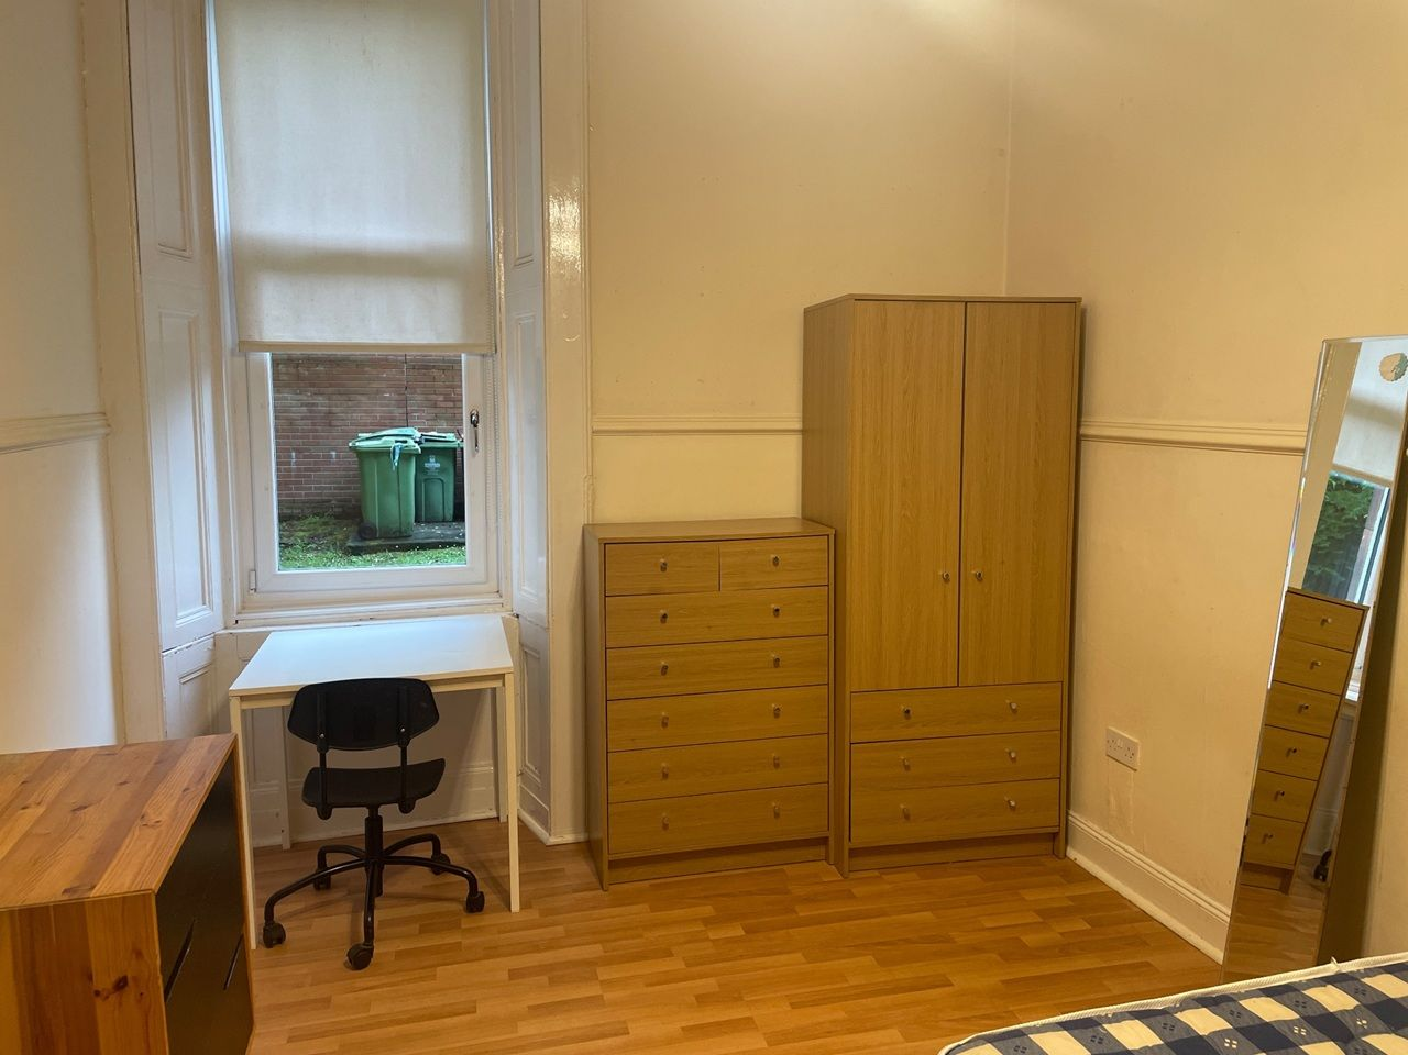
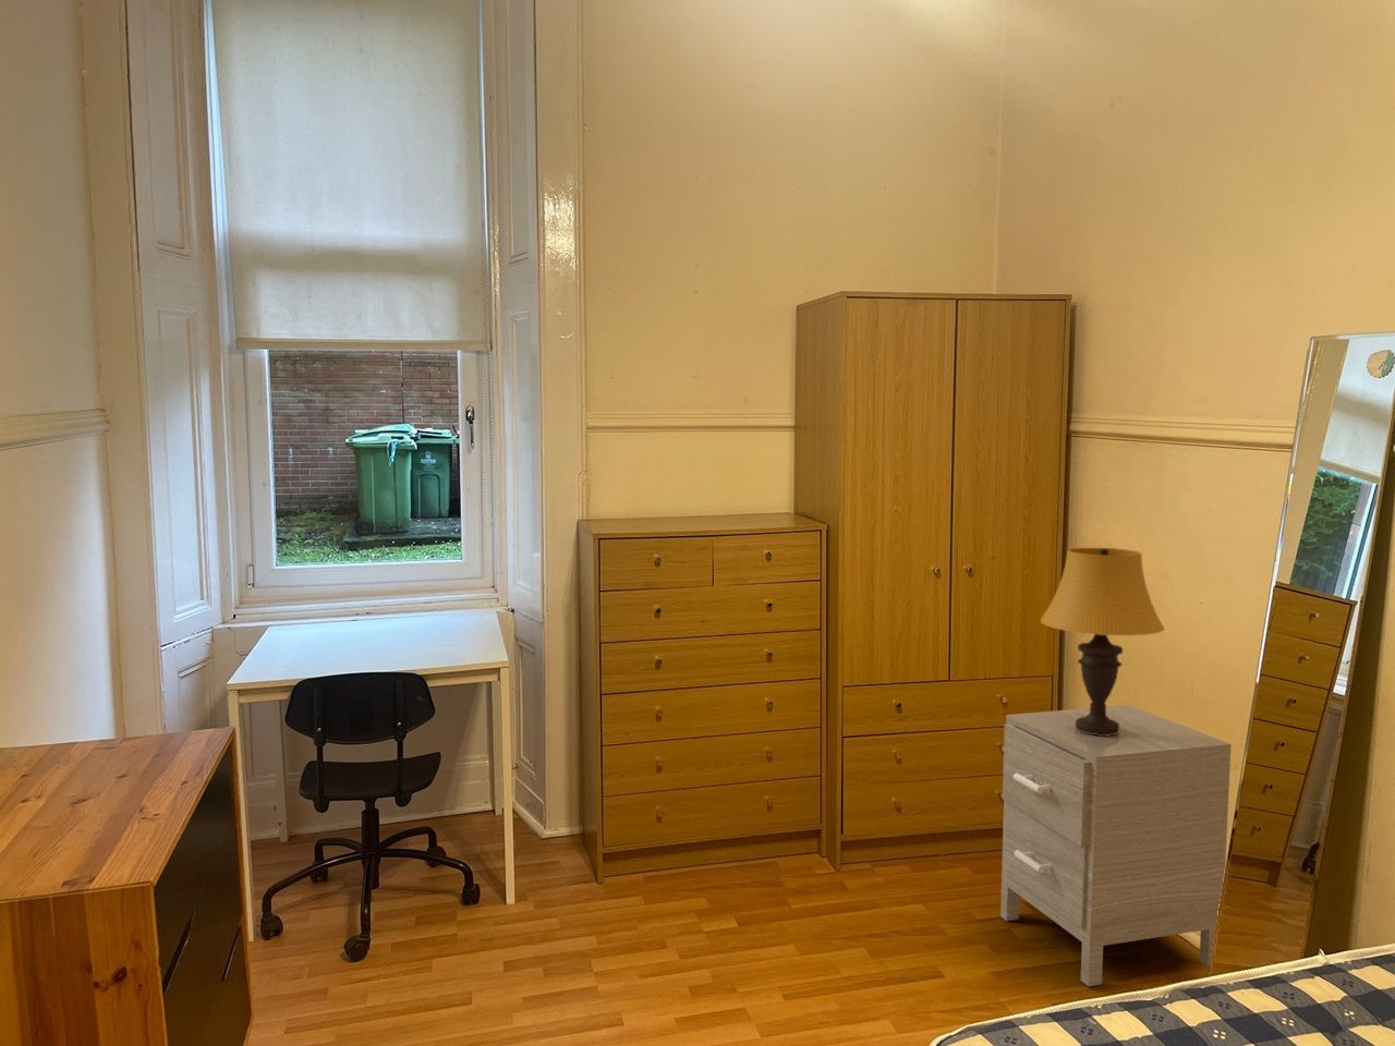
+ table lamp [1040,547,1167,735]
+ nightstand [1000,704,1232,987]
